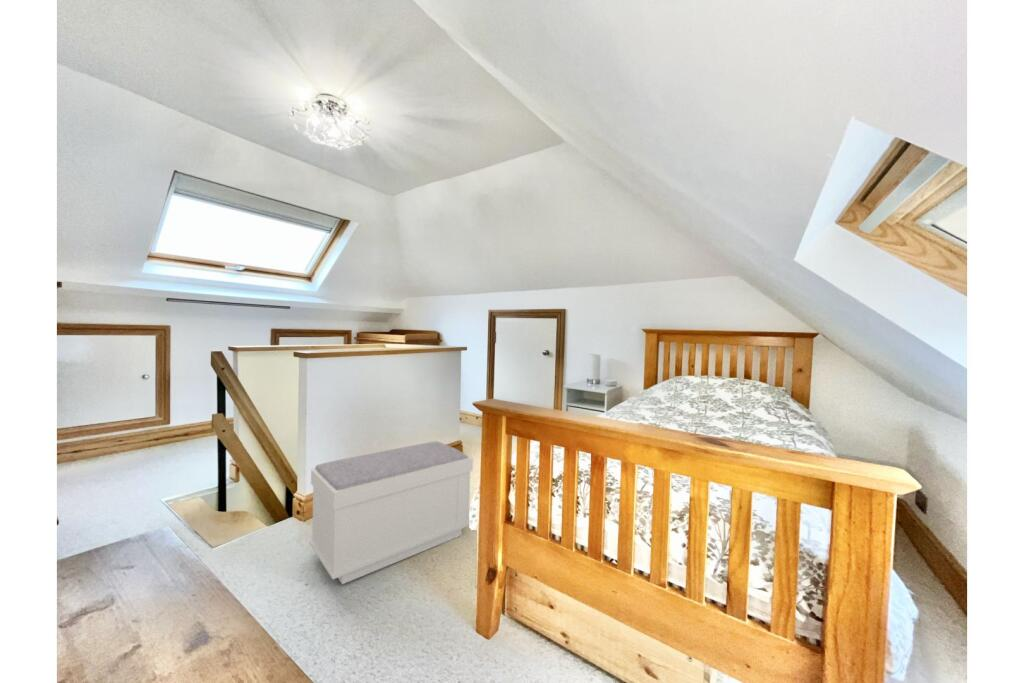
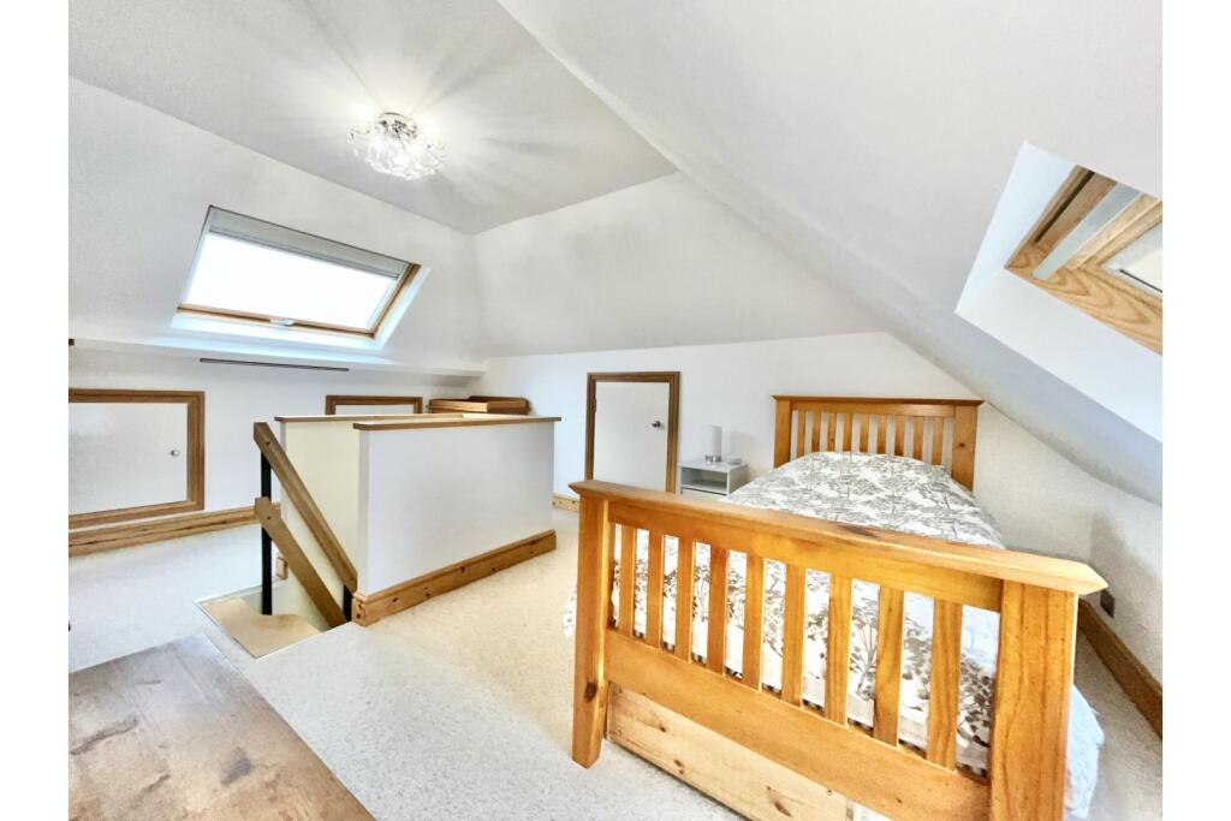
- bench [309,440,474,585]
